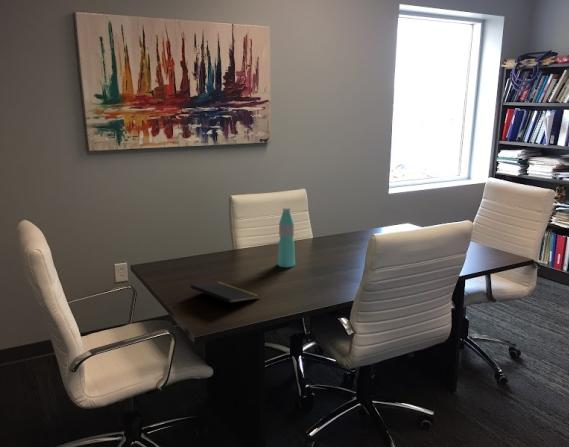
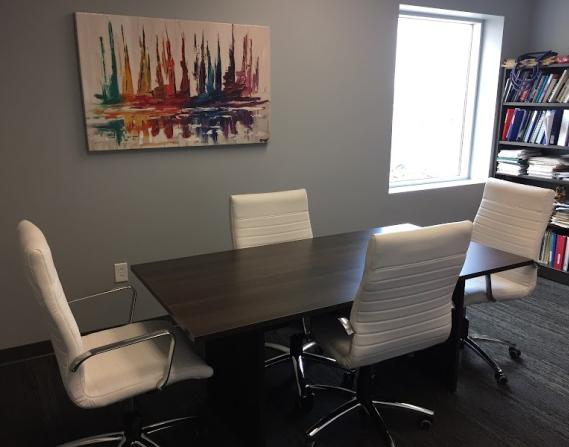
- notepad [190,281,261,312]
- water bottle [277,206,296,268]
